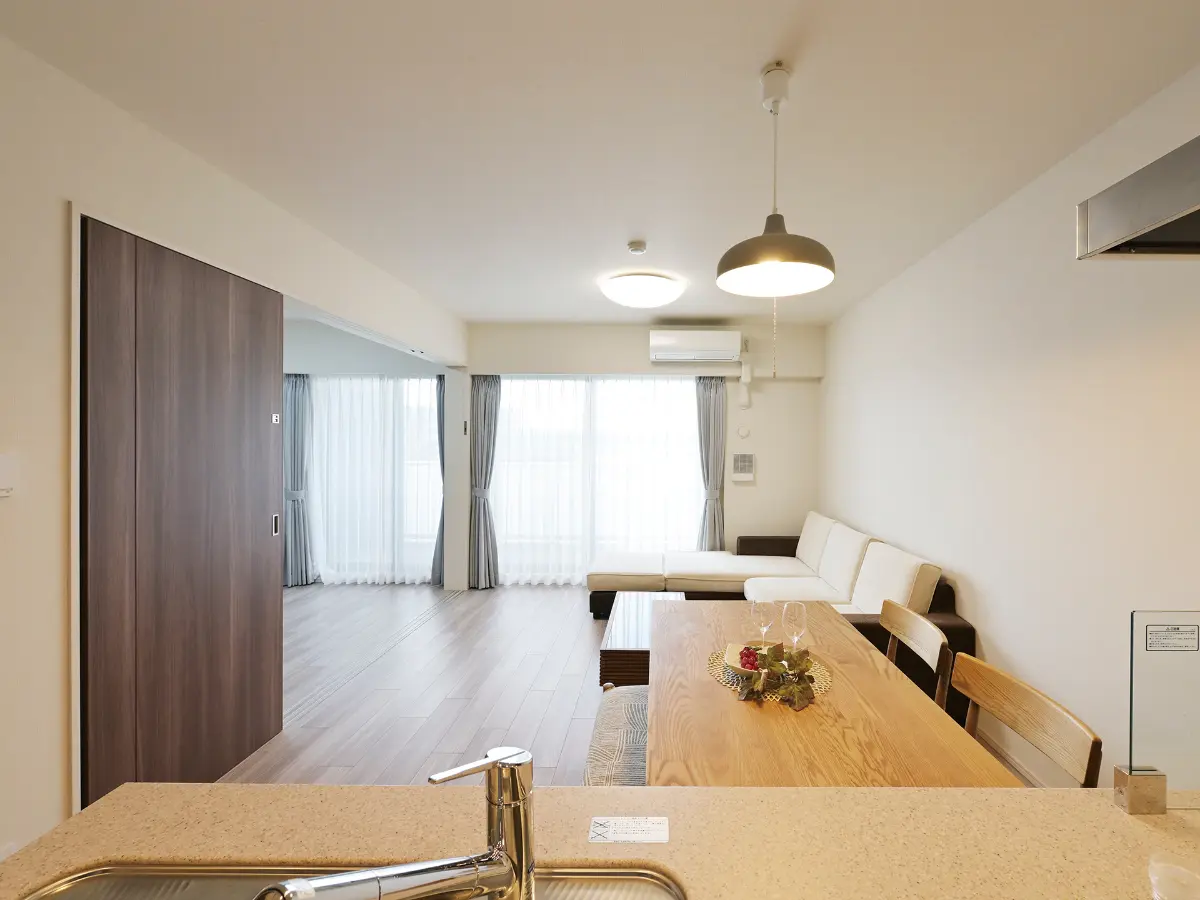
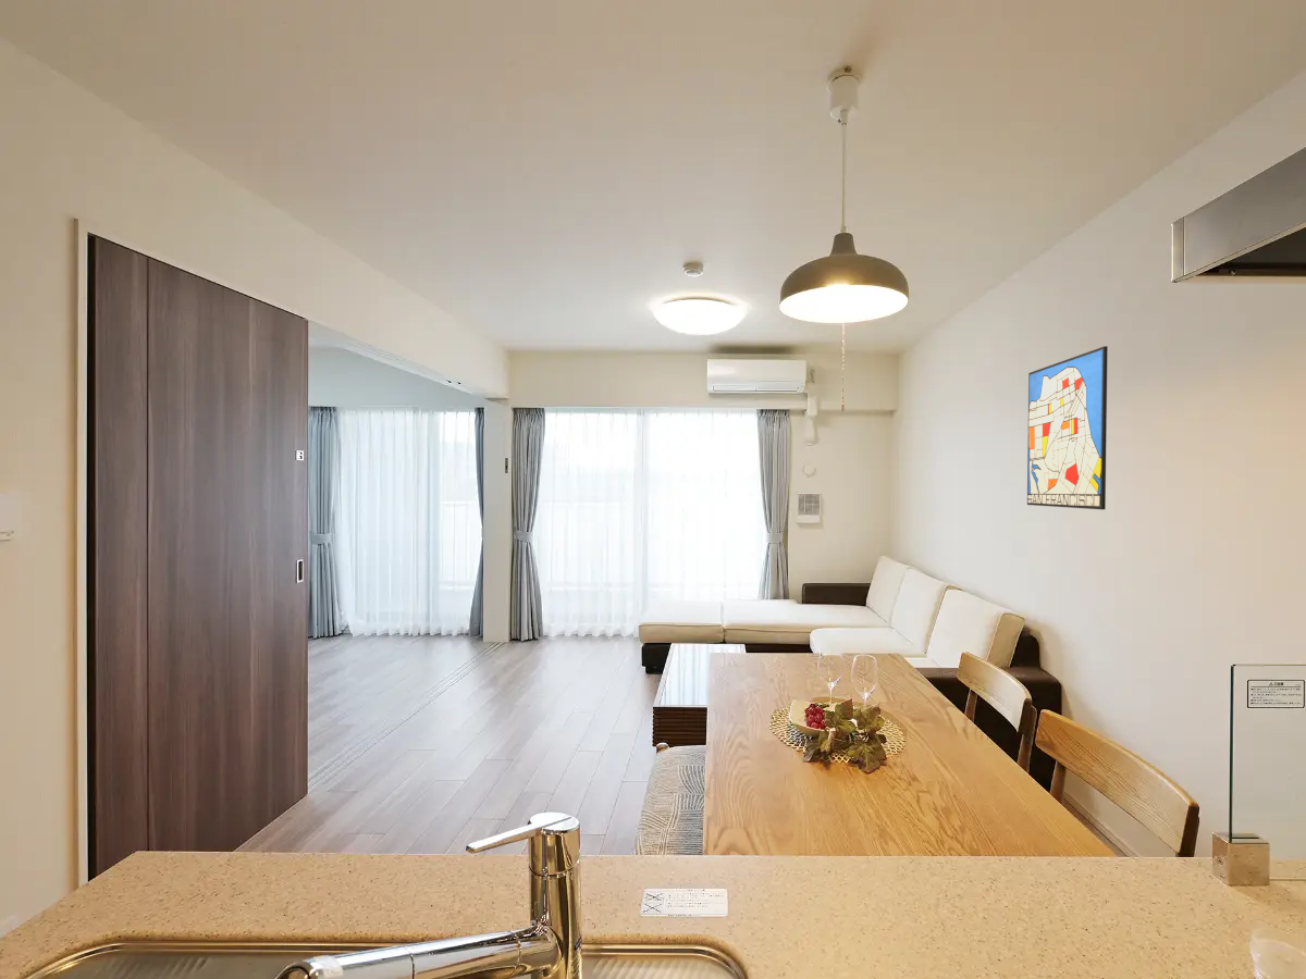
+ wall art [1026,345,1109,510]
